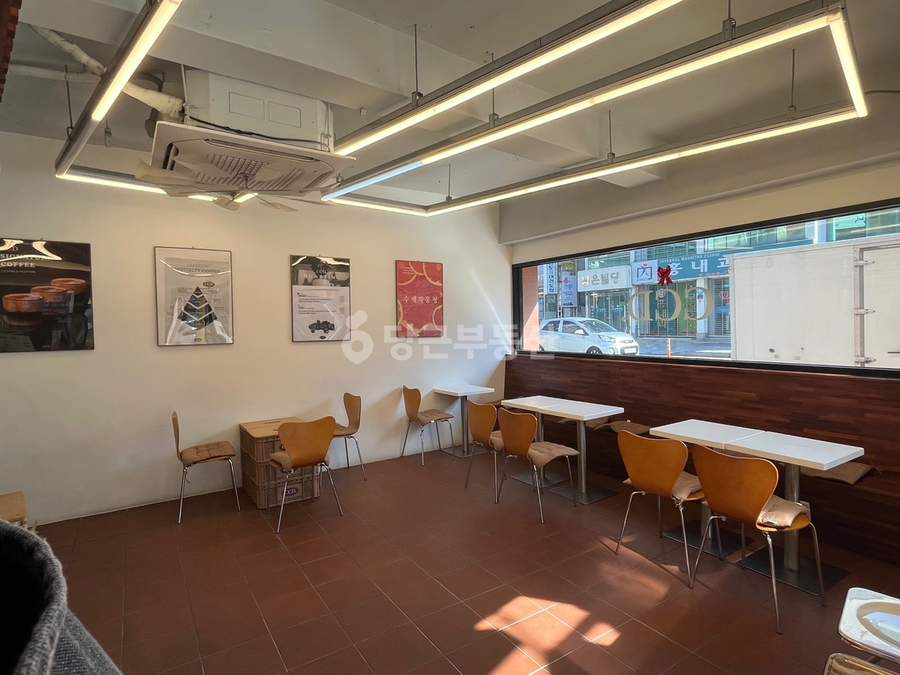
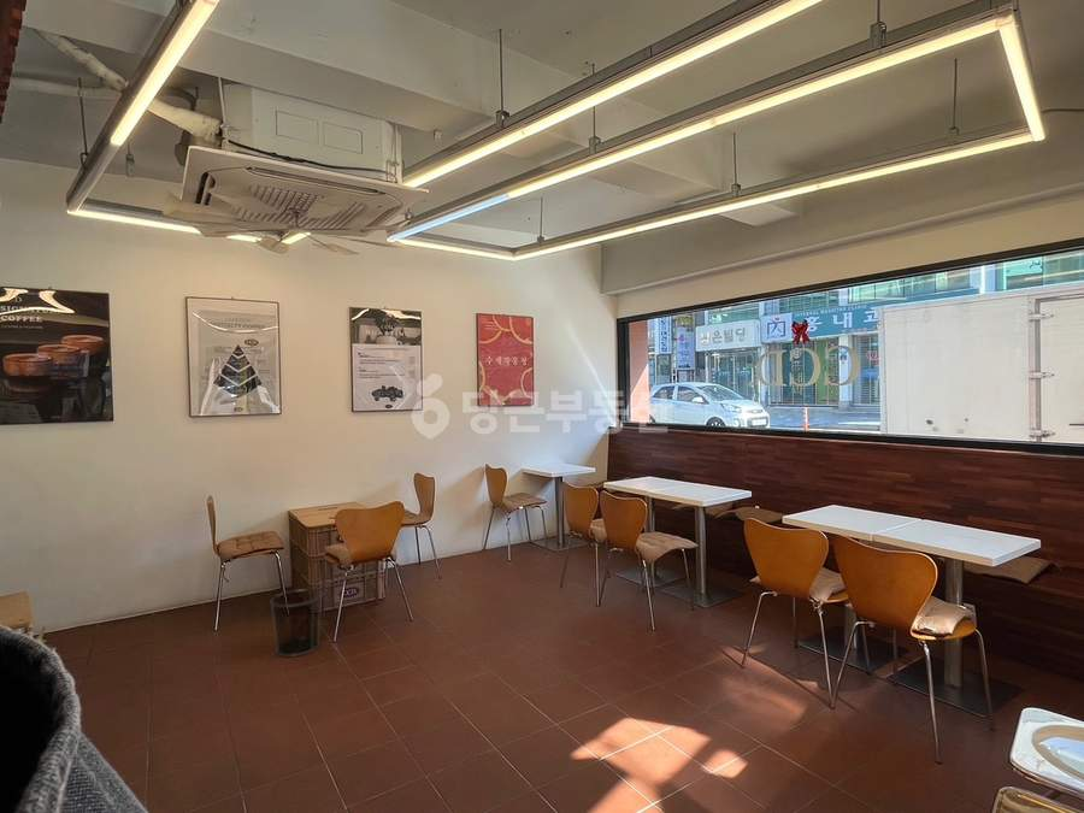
+ waste bin [269,588,323,658]
